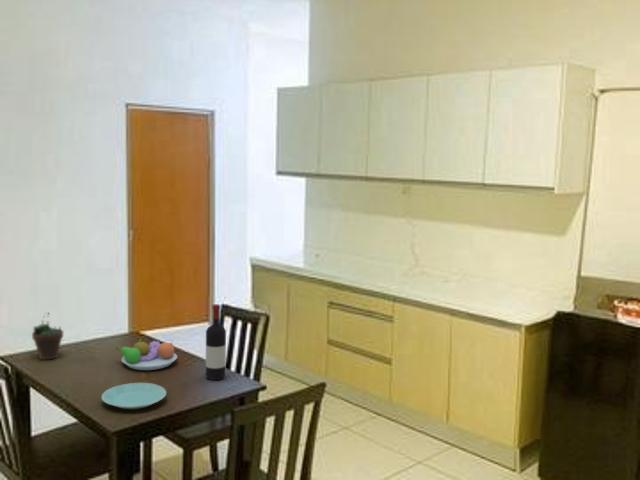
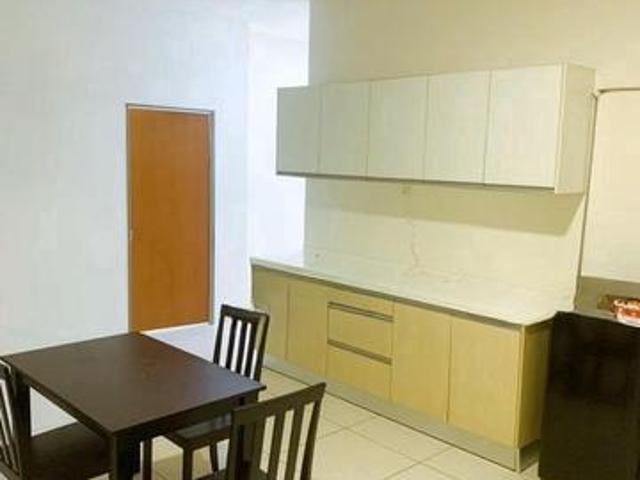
- wine bottle [205,303,227,381]
- succulent plant [31,311,64,360]
- plate [101,382,167,410]
- fruit bowl [115,337,178,371]
